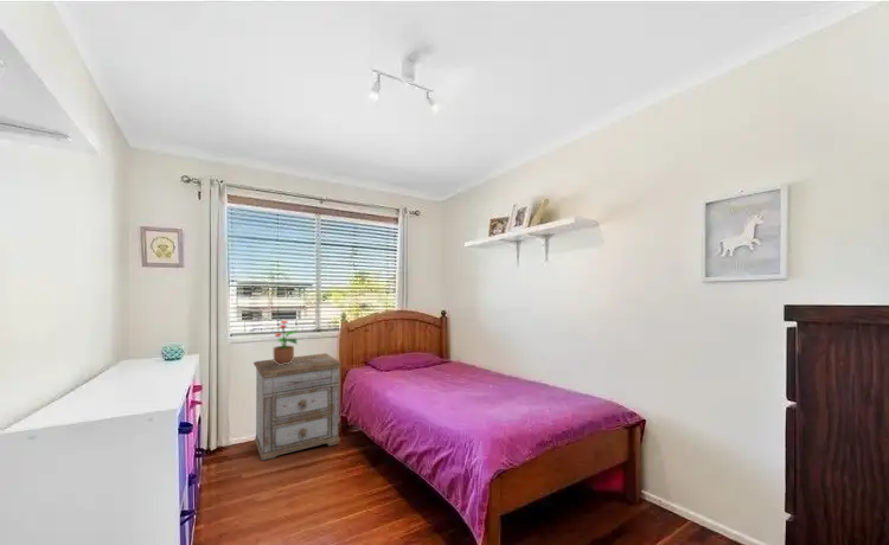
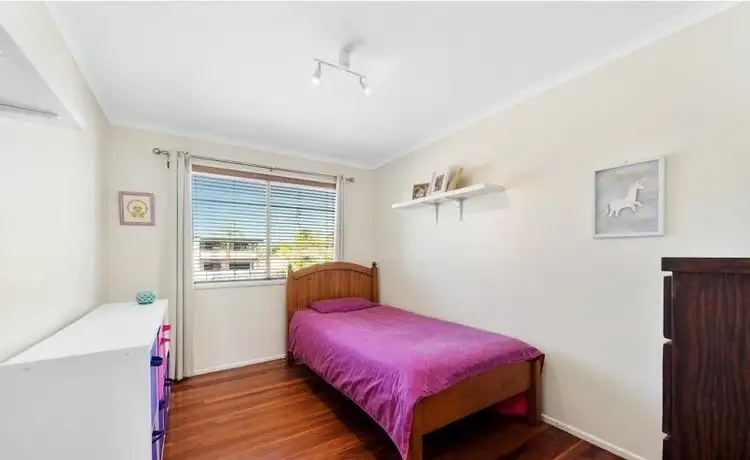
- potted flower [273,320,300,365]
- nightstand [252,352,343,462]
